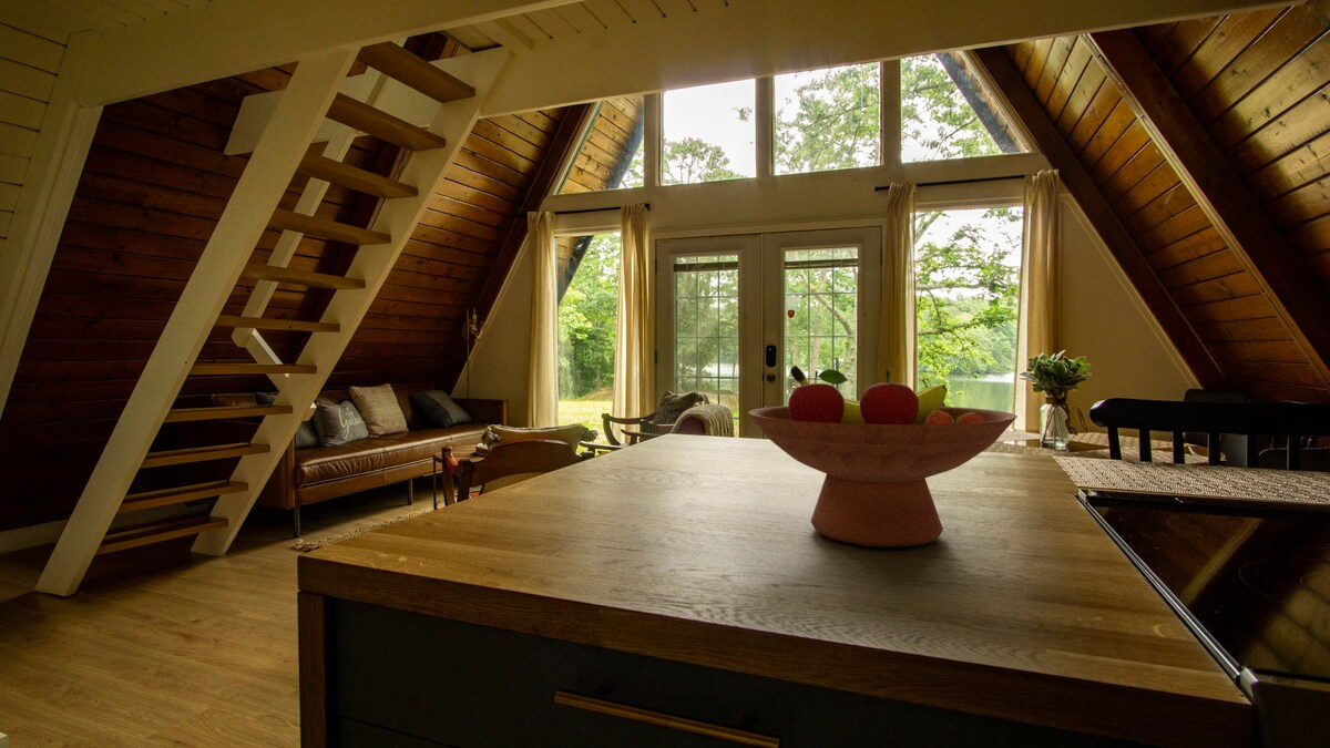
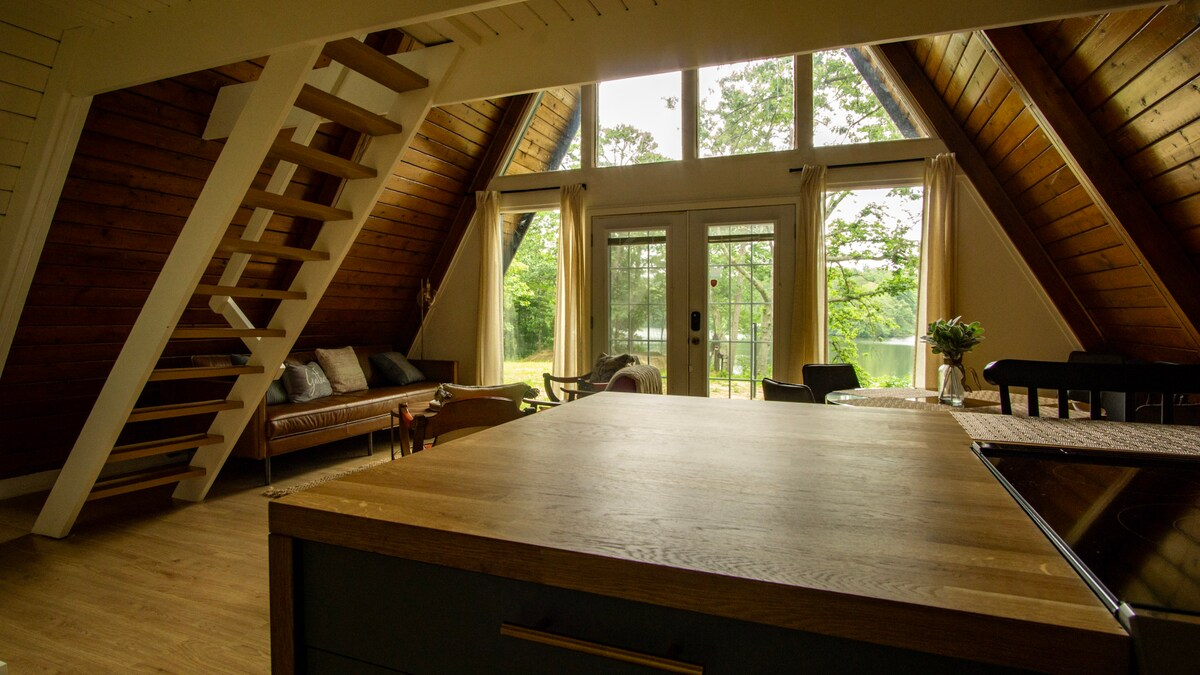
- fruit bowl [747,365,1019,547]
